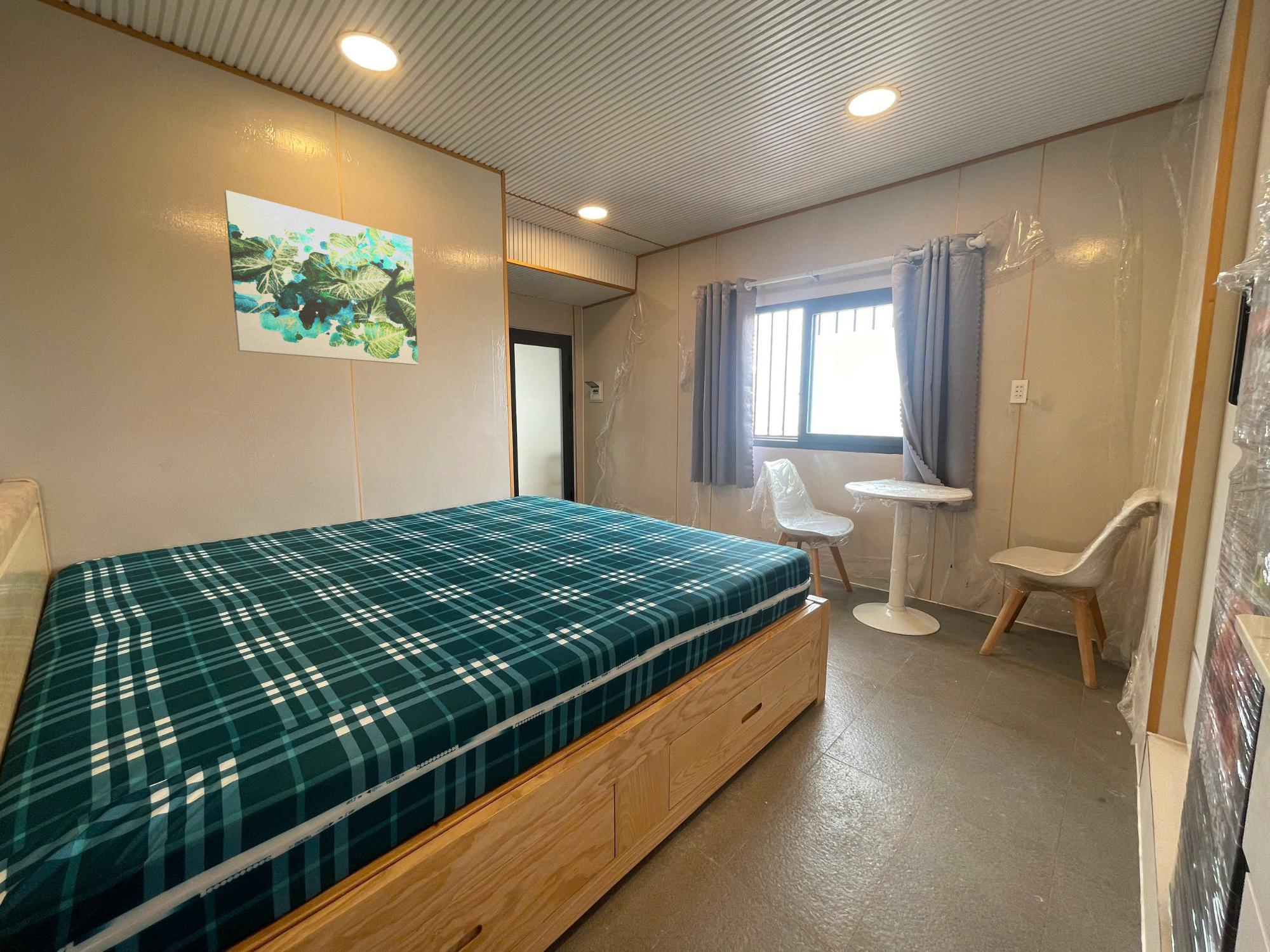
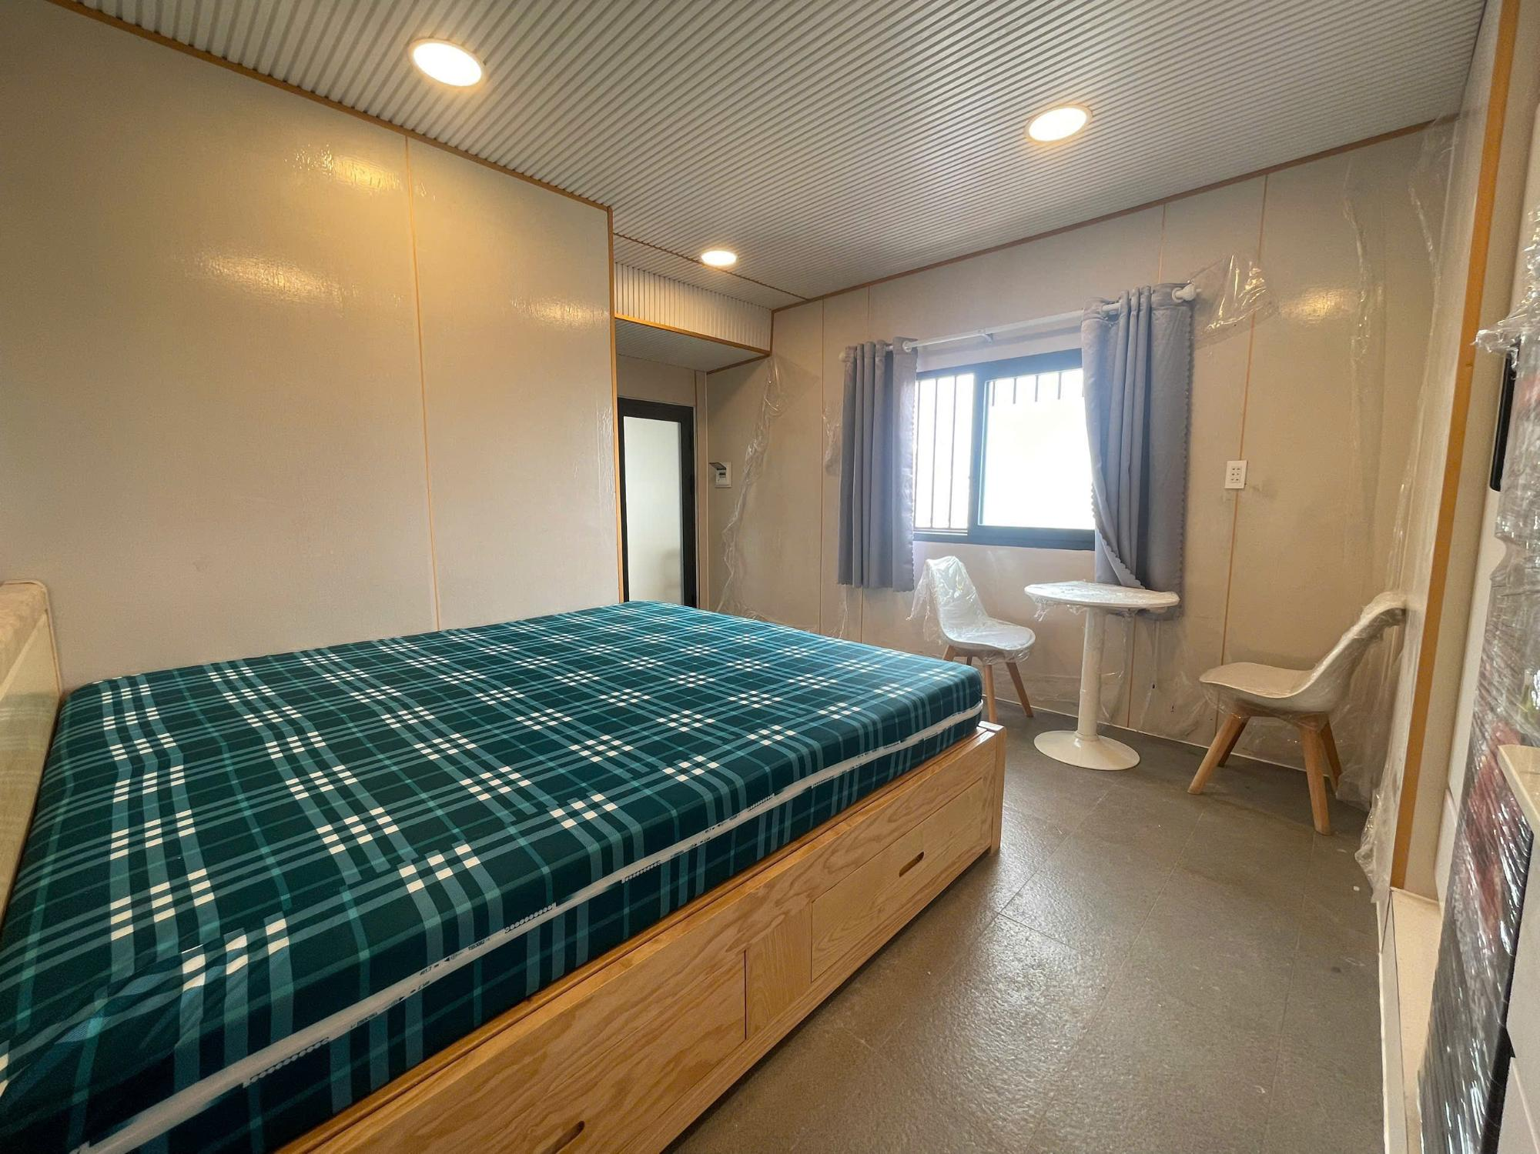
- wall art [224,190,418,366]
